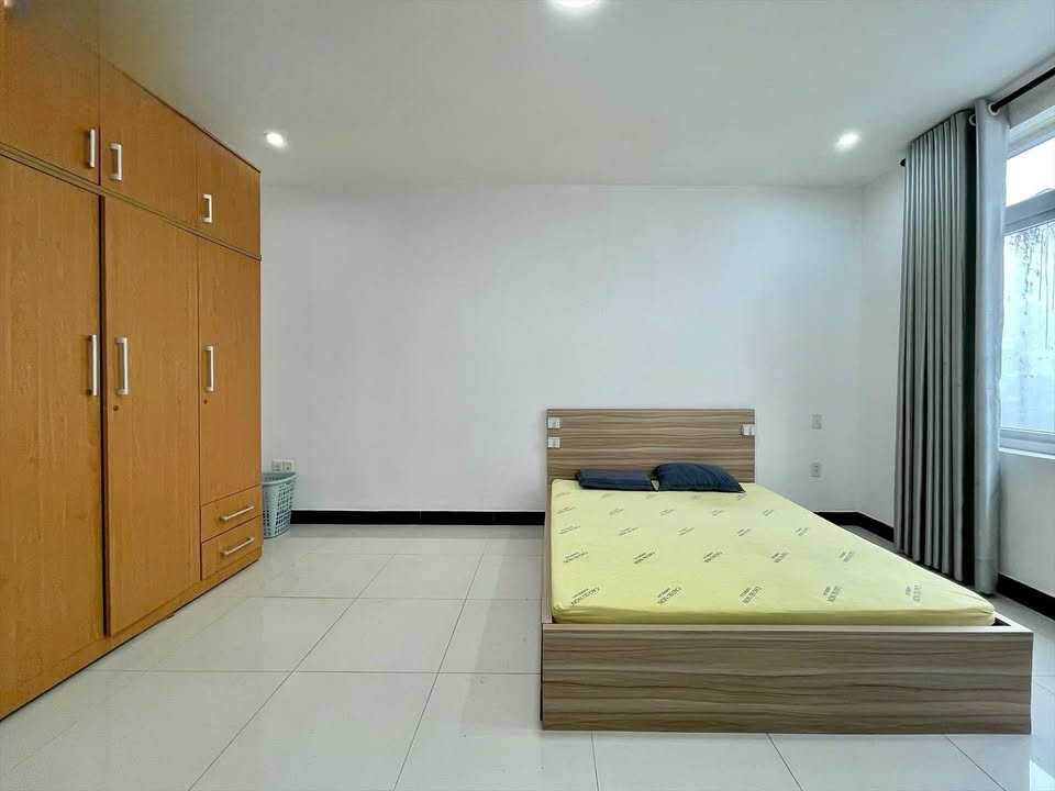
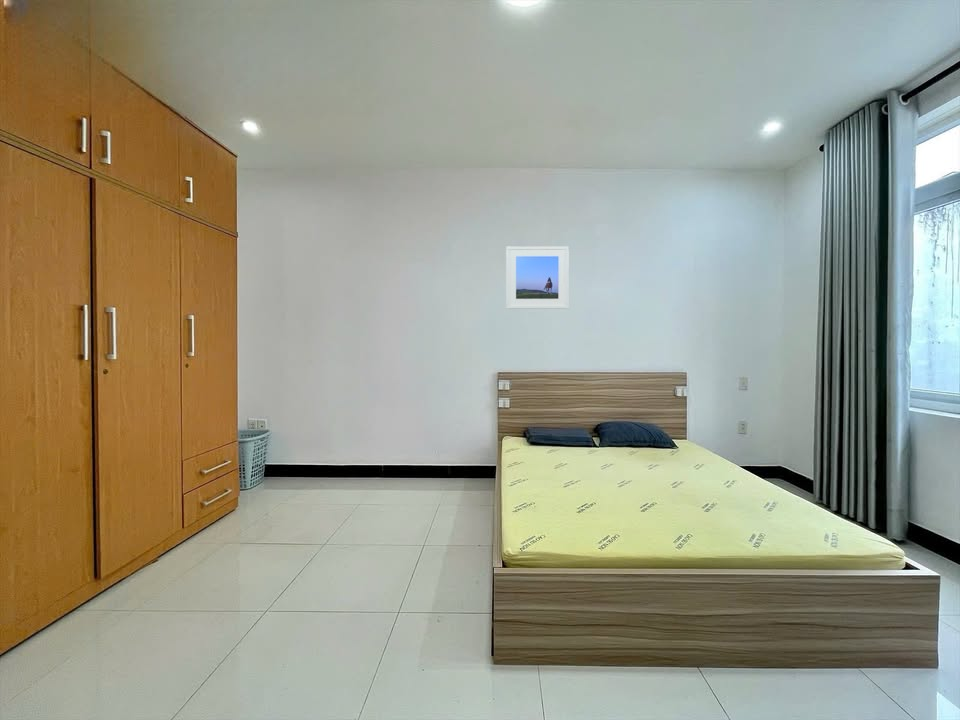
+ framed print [505,245,569,310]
